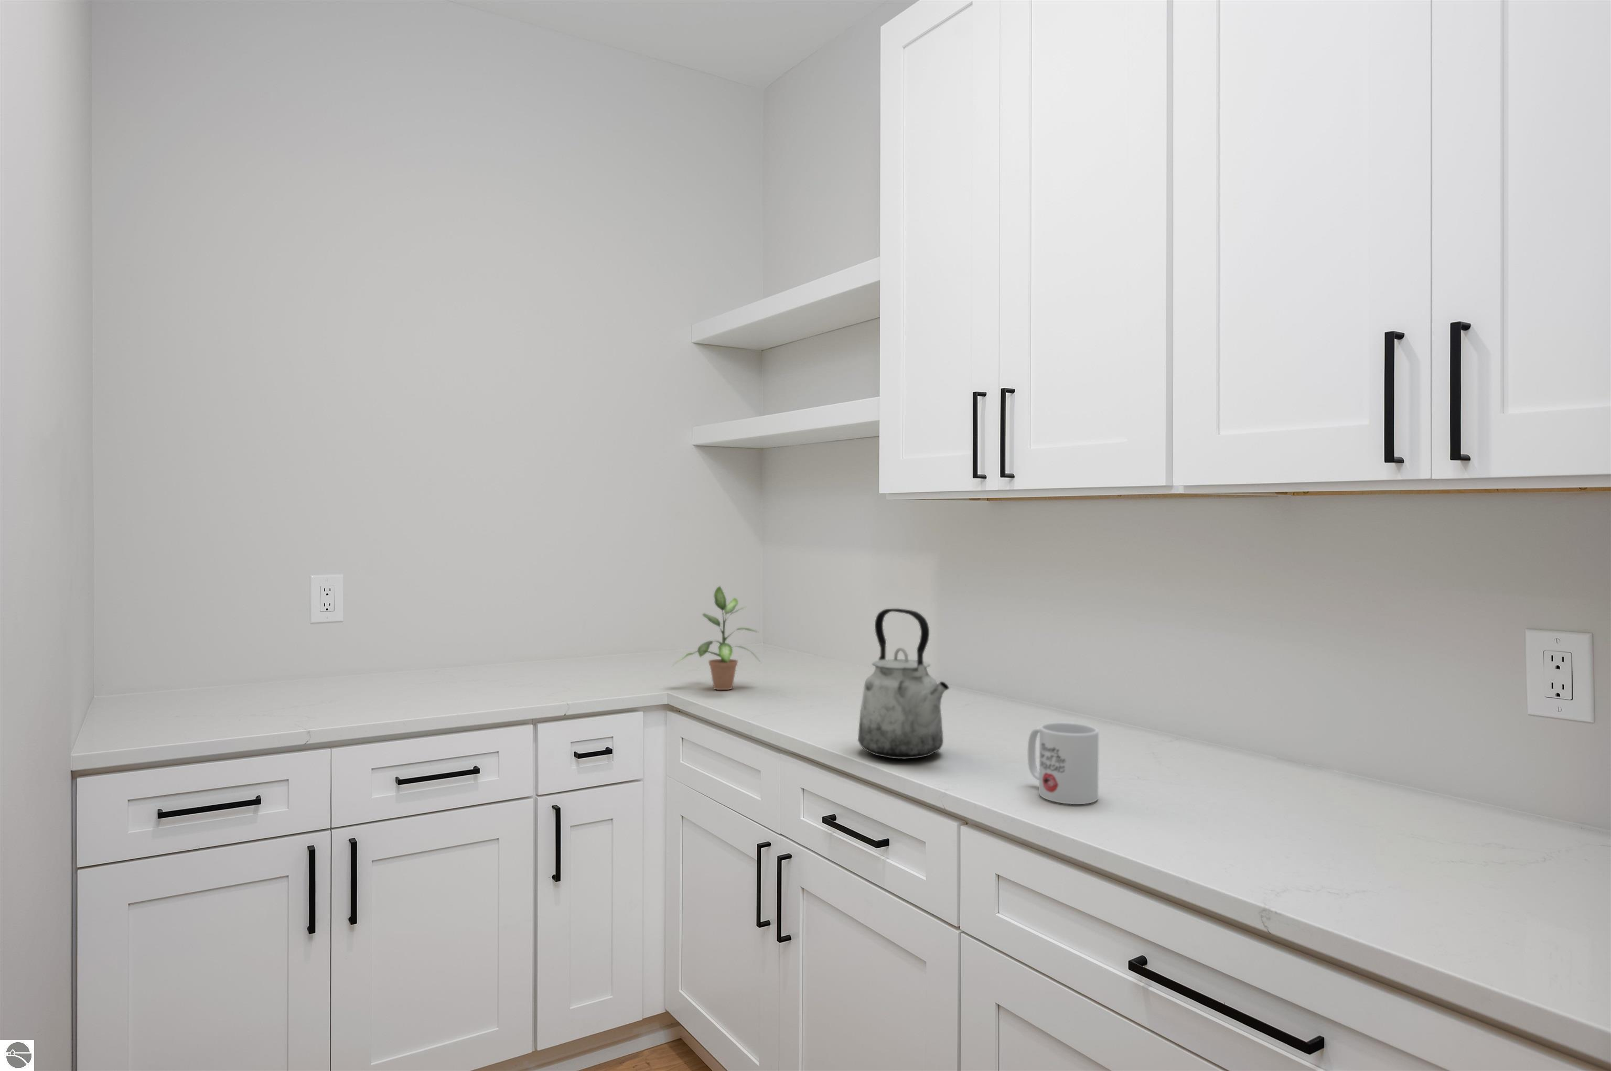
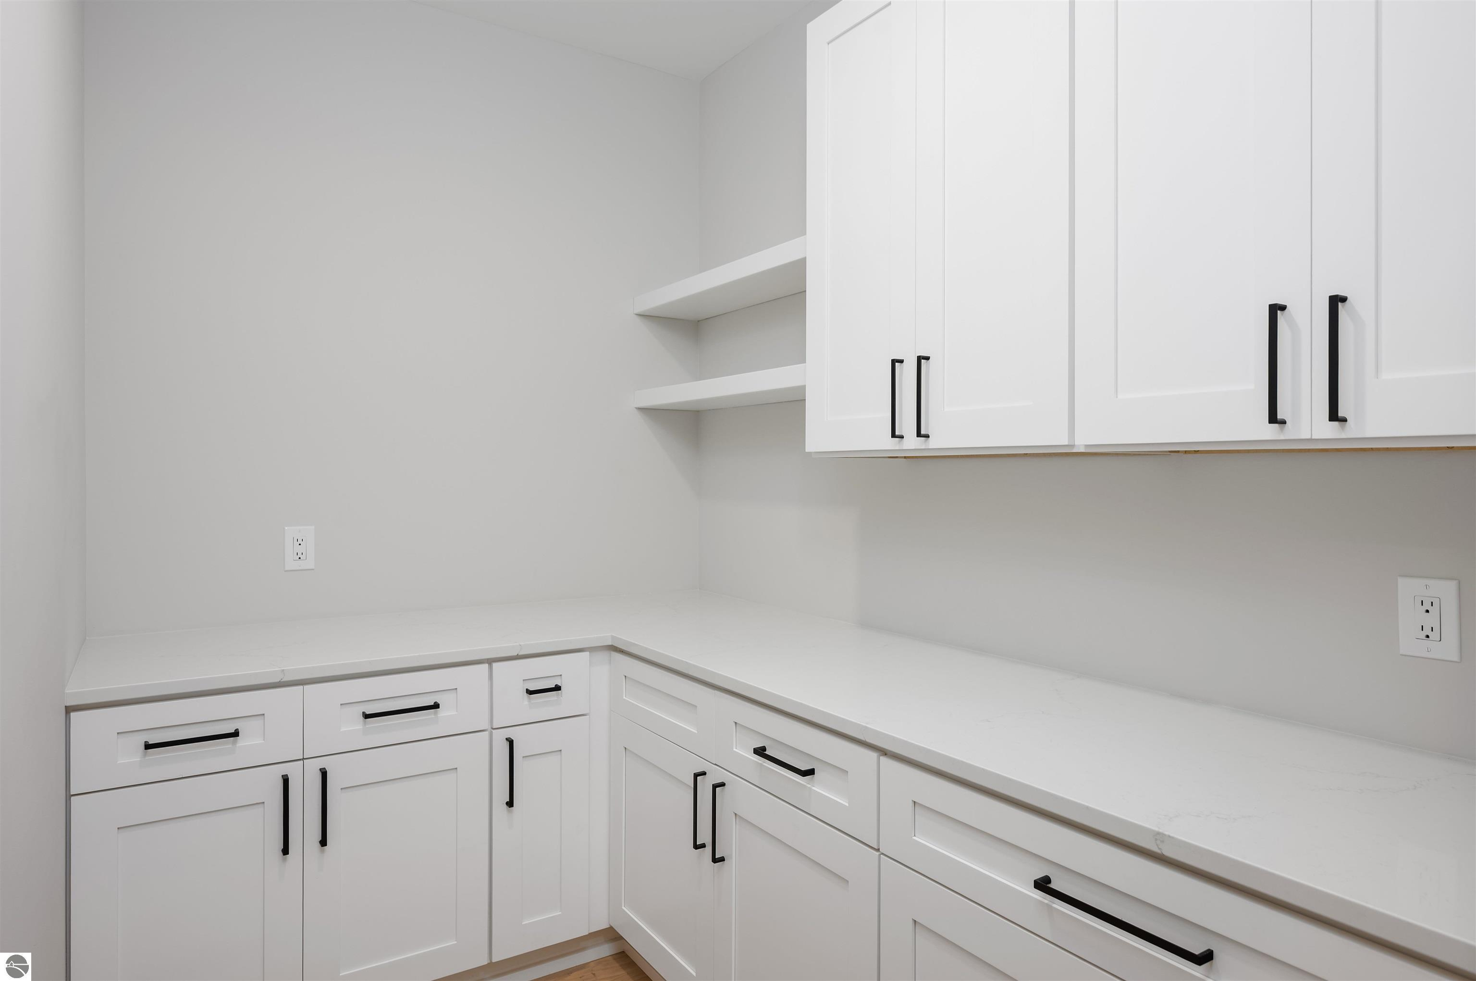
- mug [1028,722,1099,804]
- kettle [857,608,950,759]
- potted plant [672,586,761,691]
